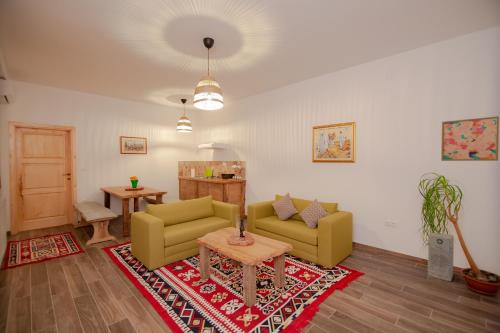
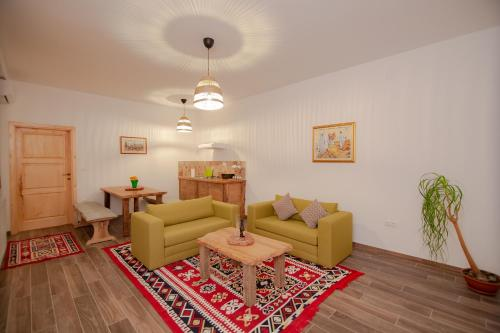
- air purifier [427,231,455,282]
- wall art [440,115,500,162]
